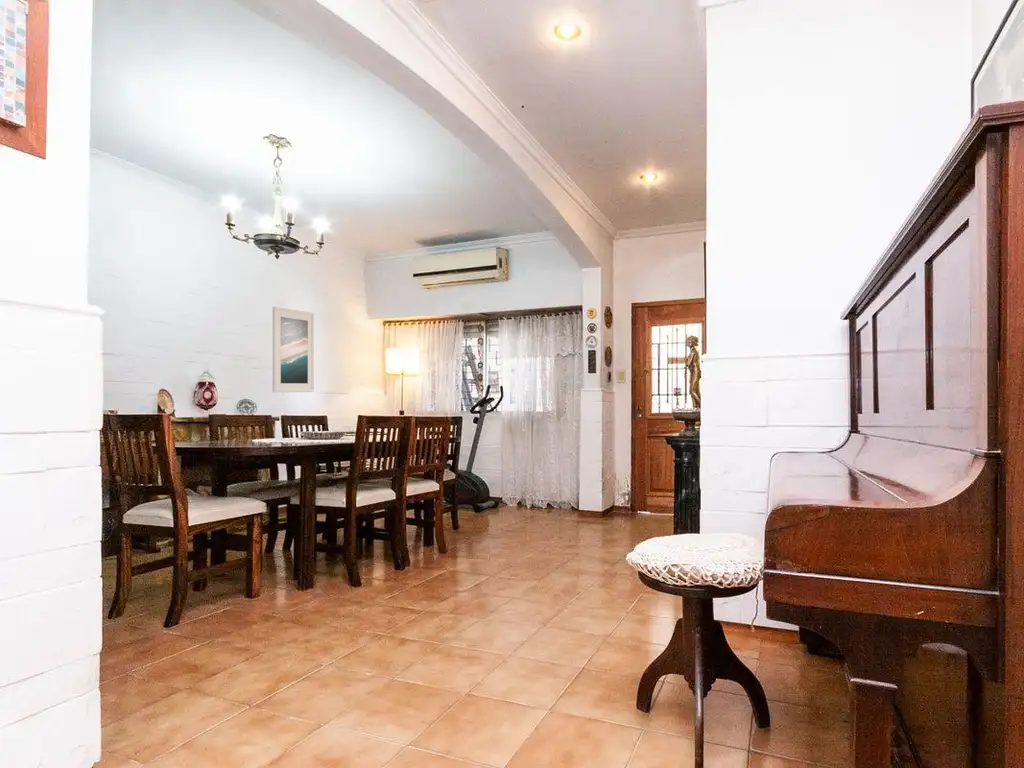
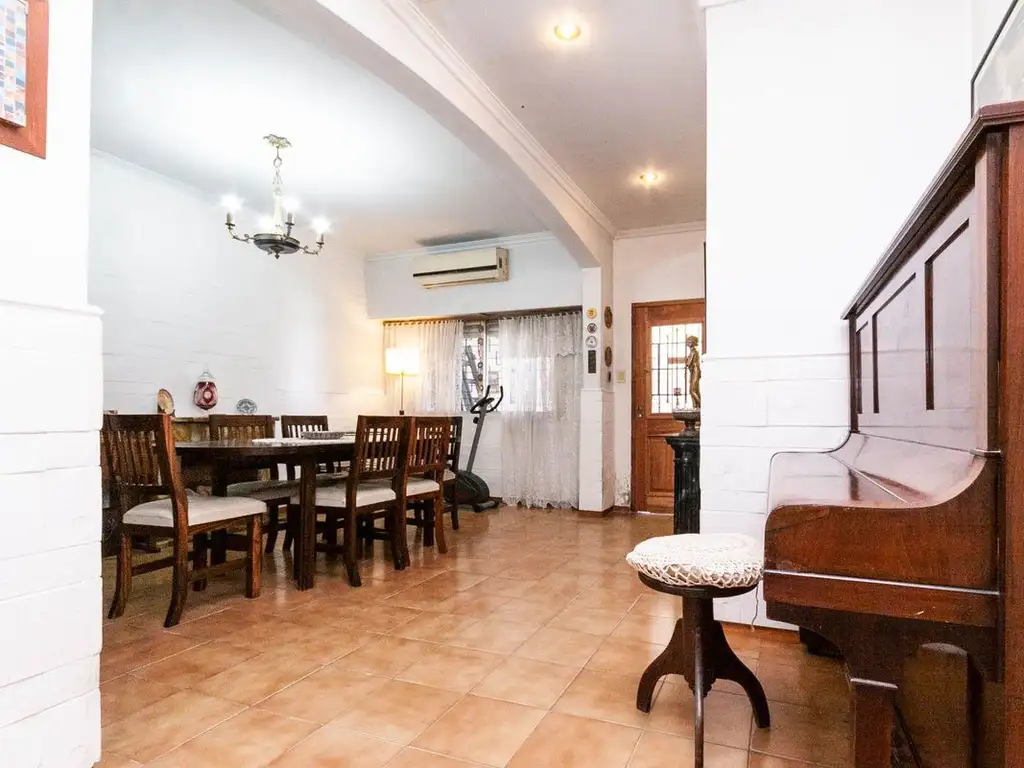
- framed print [272,306,315,393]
